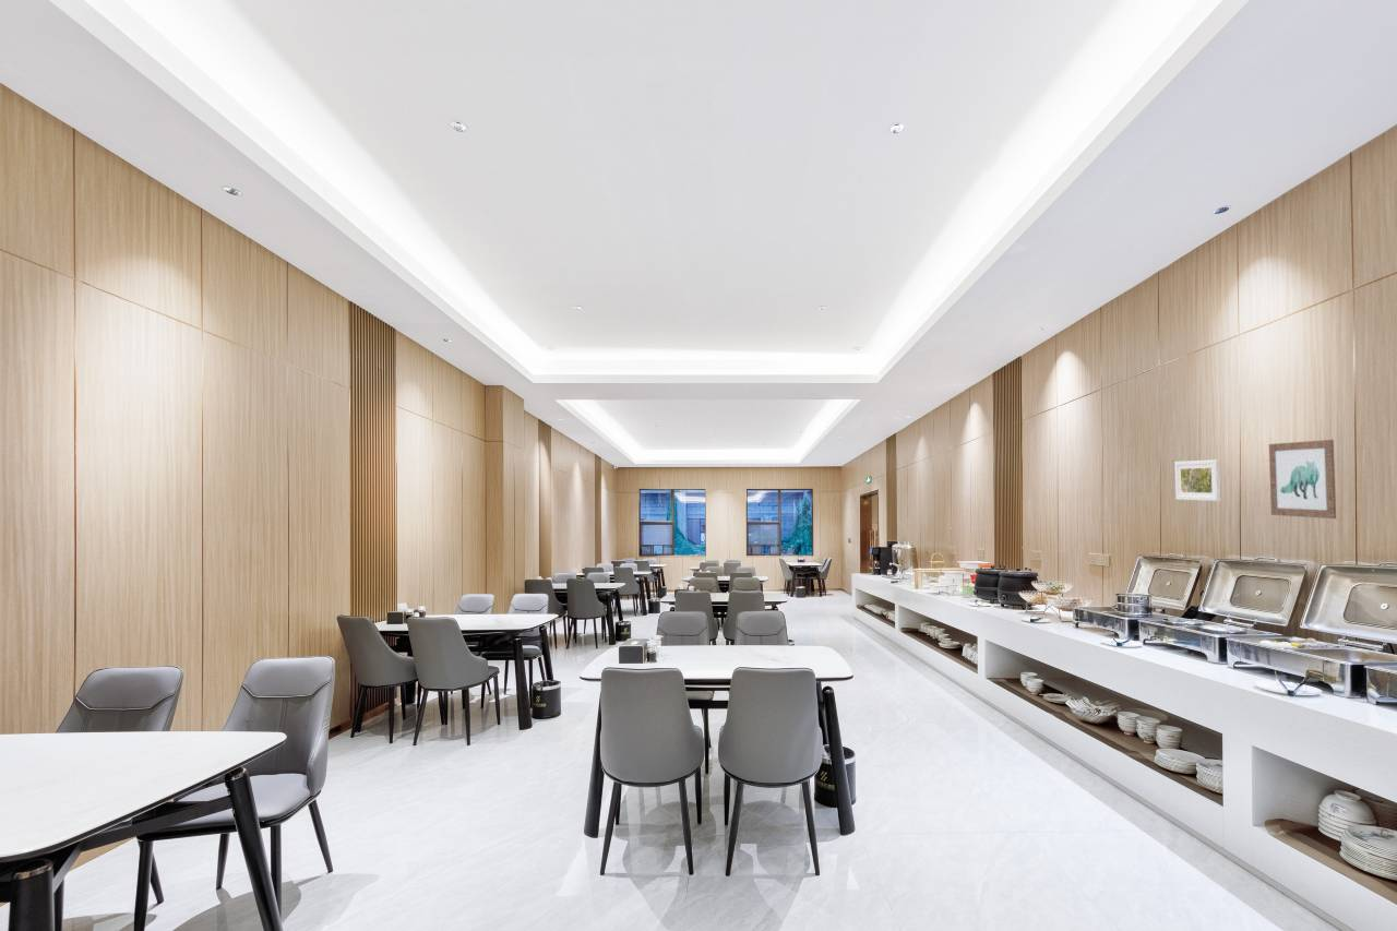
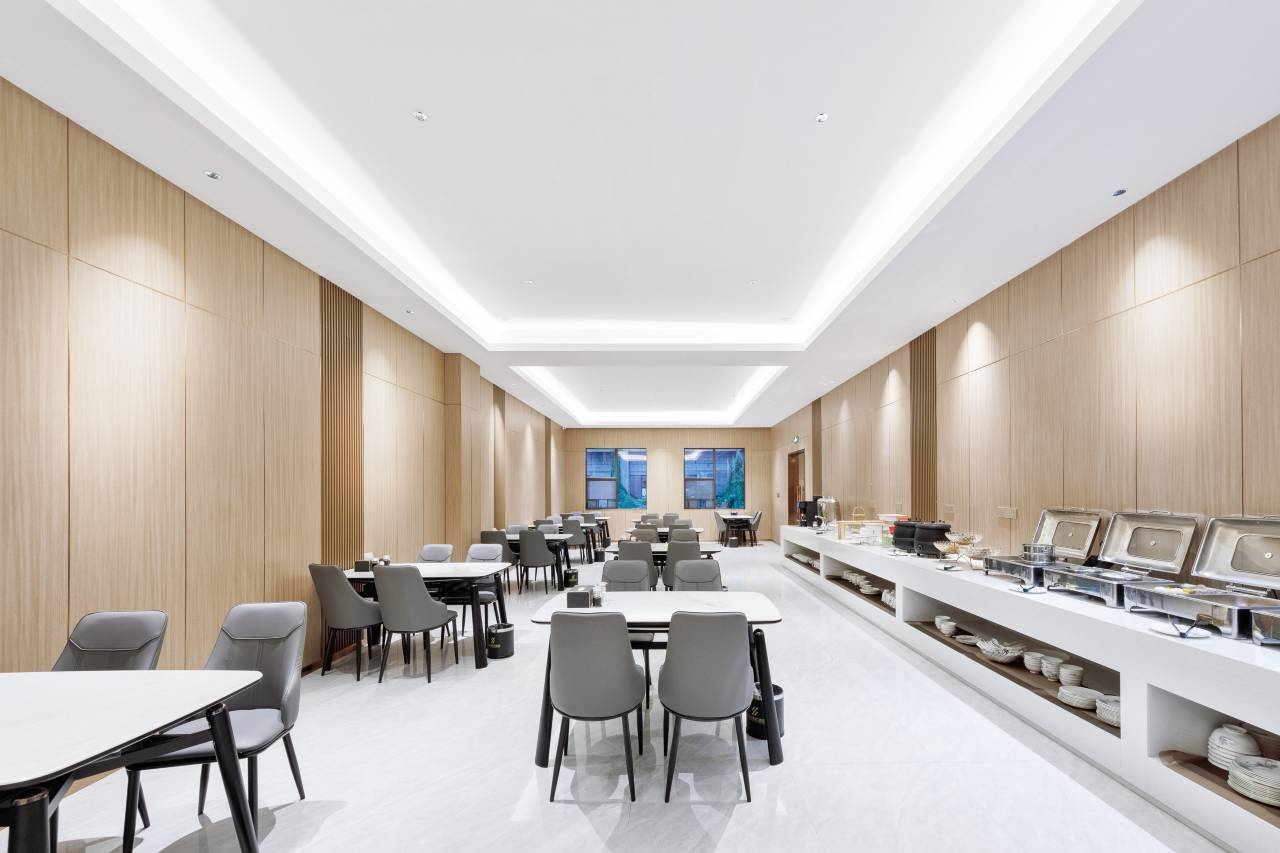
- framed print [1173,458,1222,502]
- wall art [1268,439,1337,520]
